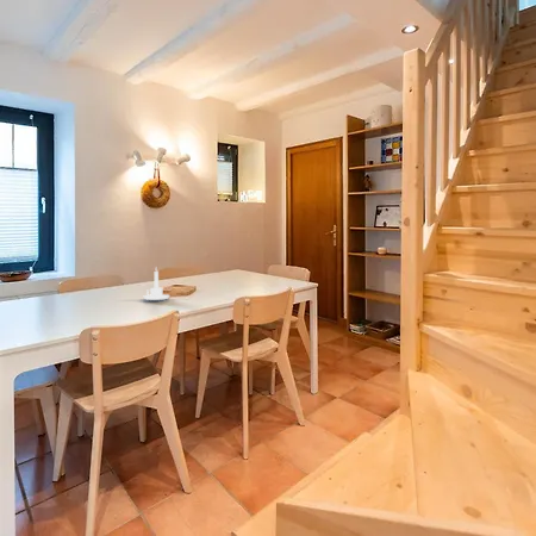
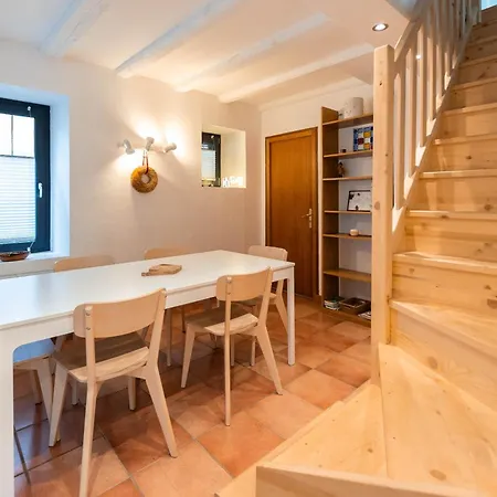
- candle holder [142,267,170,301]
